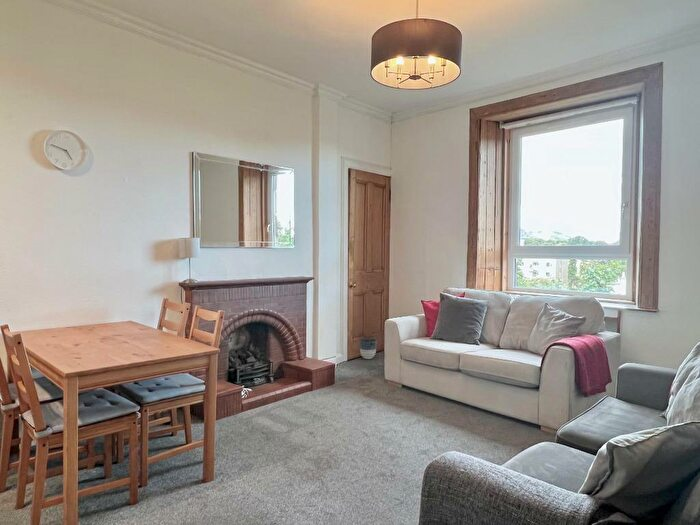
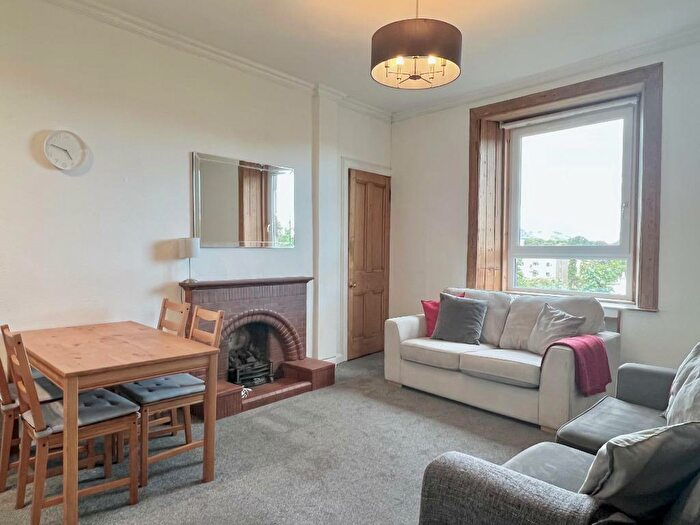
- planter [359,337,378,360]
